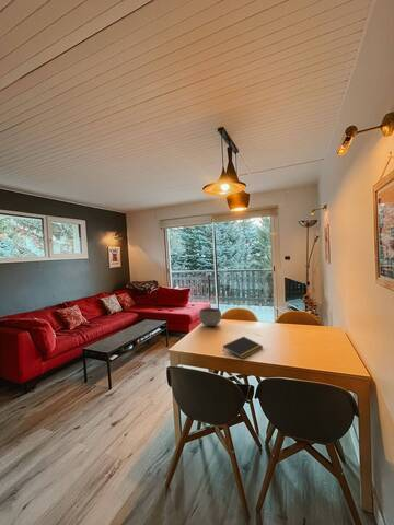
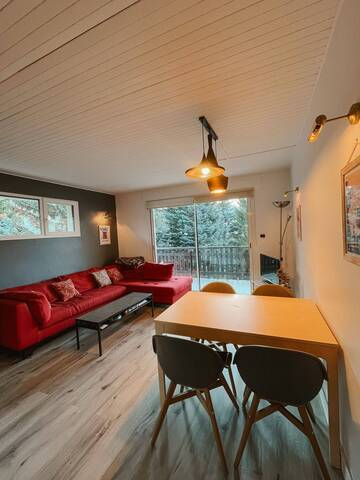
- bowl [198,307,222,327]
- notepad [222,336,264,360]
